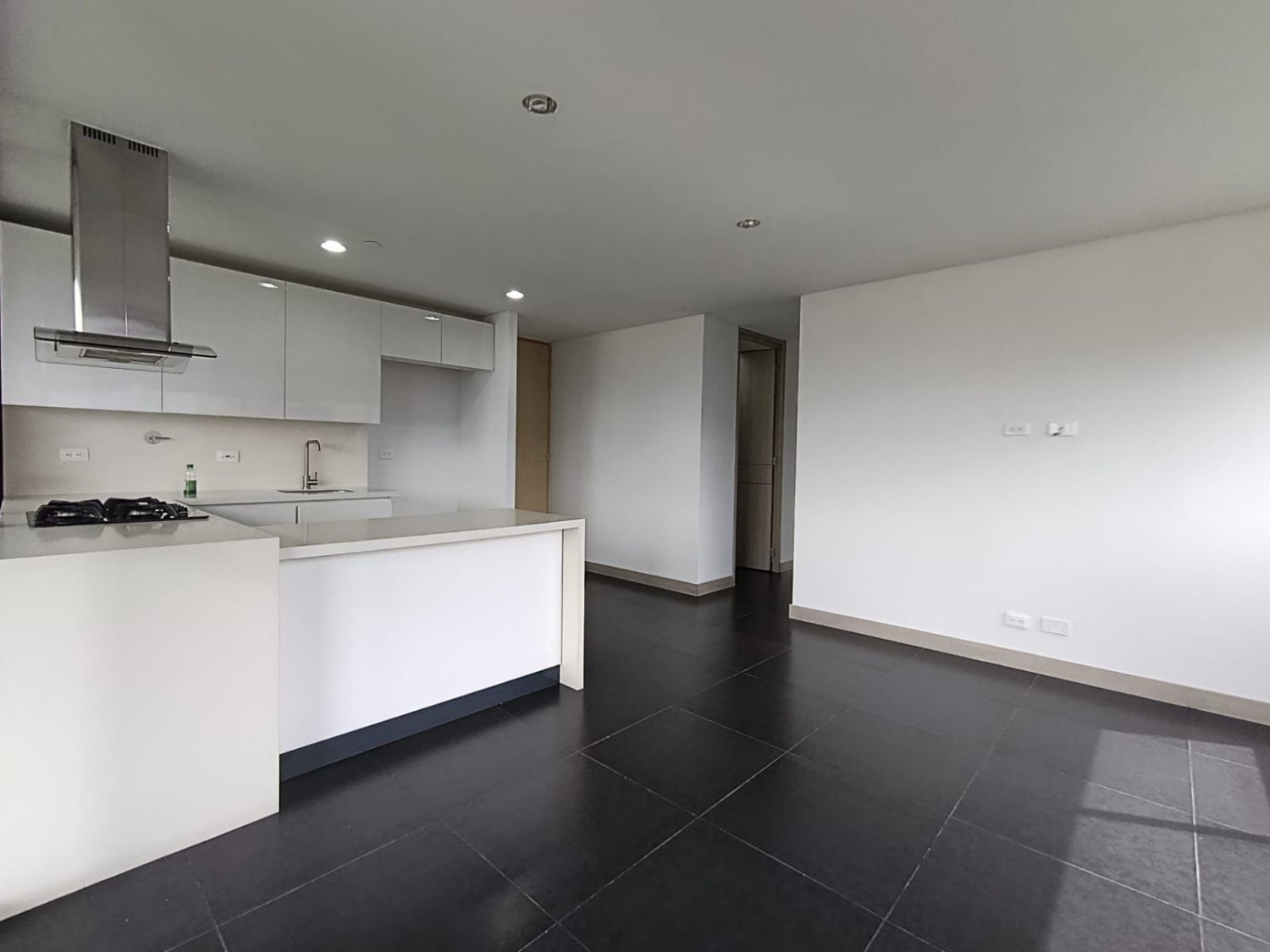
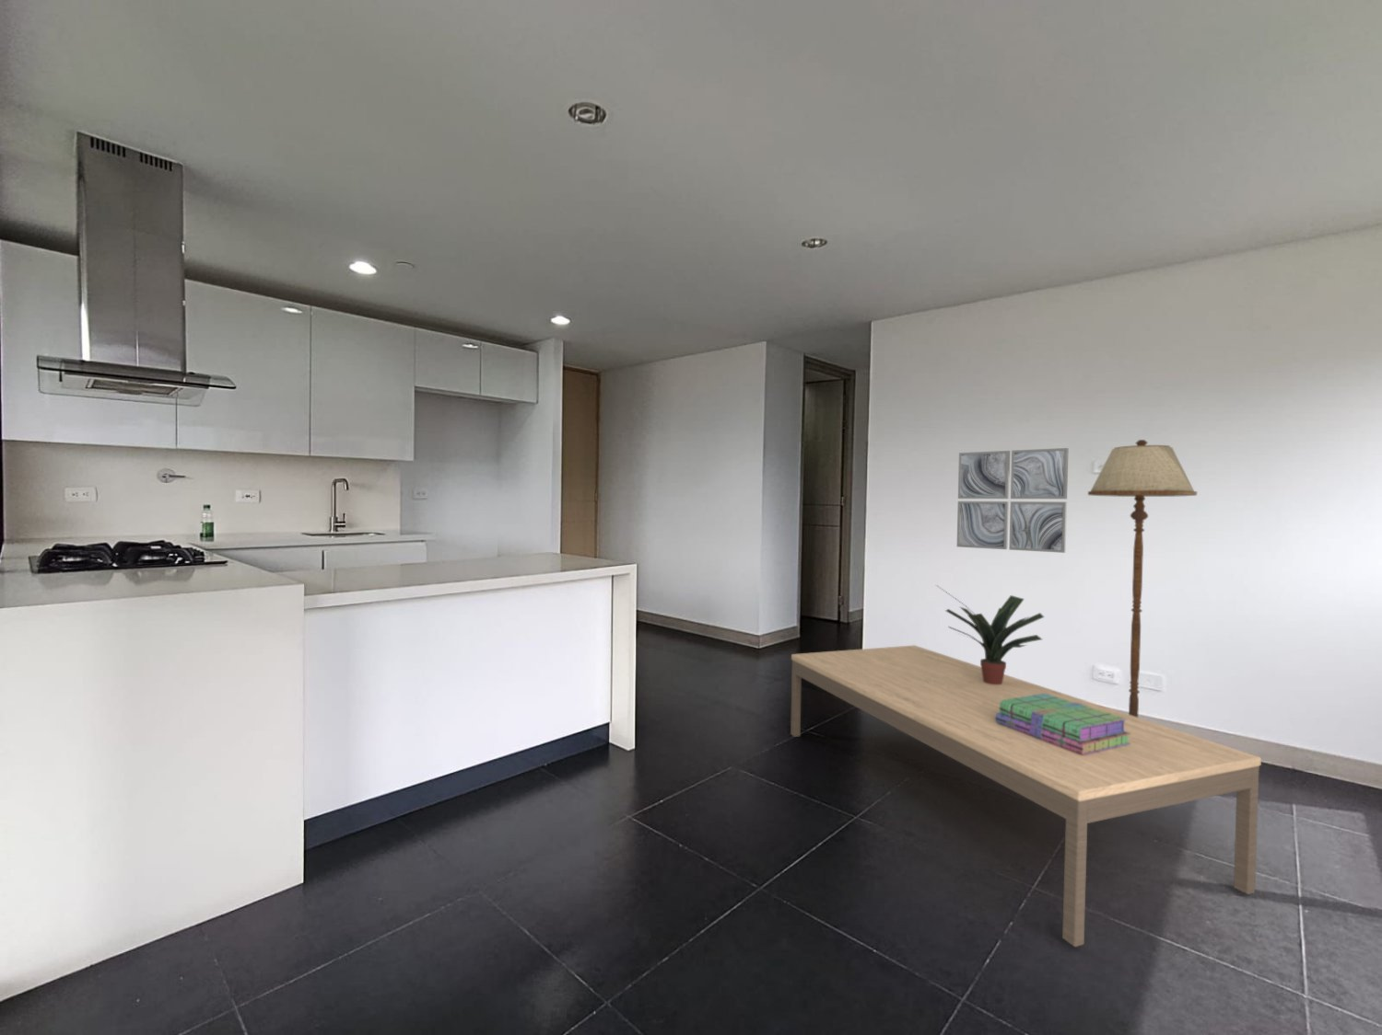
+ floor lamp [1087,439,1198,718]
+ coffee table [790,644,1262,948]
+ stack of books [996,694,1131,756]
+ wall art [957,447,1070,553]
+ potted plant [935,584,1045,685]
